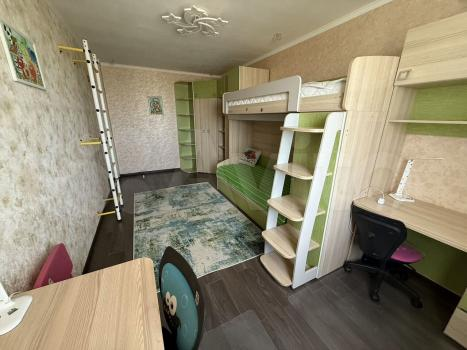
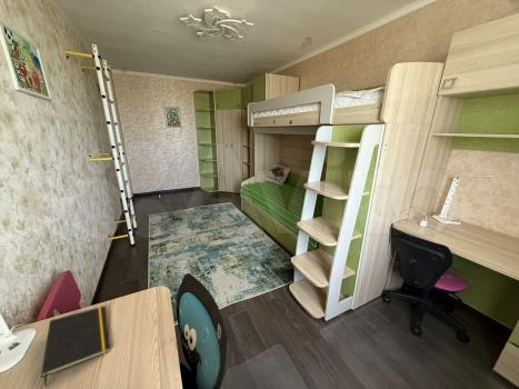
+ notepad [40,306,111,388]
